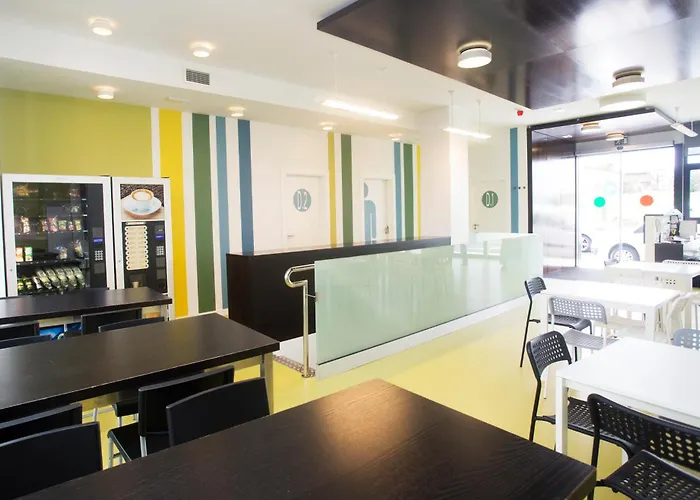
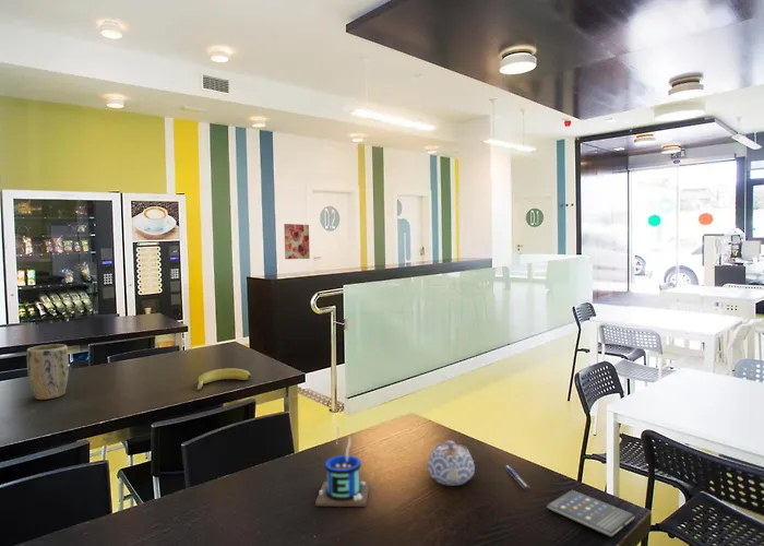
+ wall art [283,223,311,260]
+ smartphone [546,489,635,538]
+ pen [504,464,532,490]
+ mug [314,428,371,508]
+ banana [196,367,252,391]
+ teapot [427,440,476,487]
+ plant pot [26,343,70,401]
